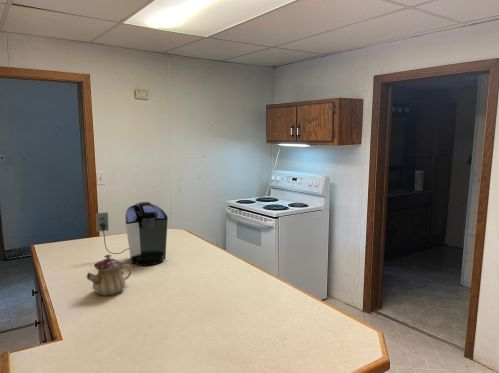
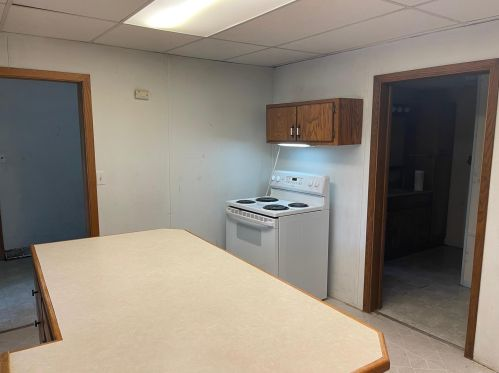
- coffee maker [95,201,169,267]
- teapot [86,254,133,297]
